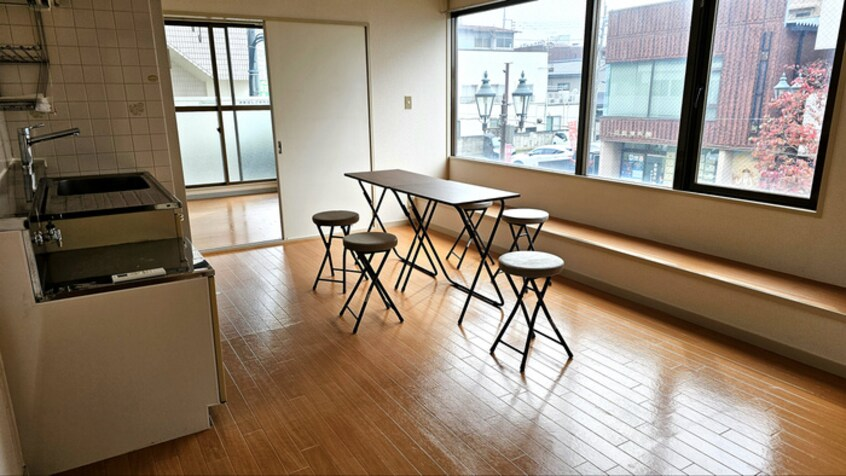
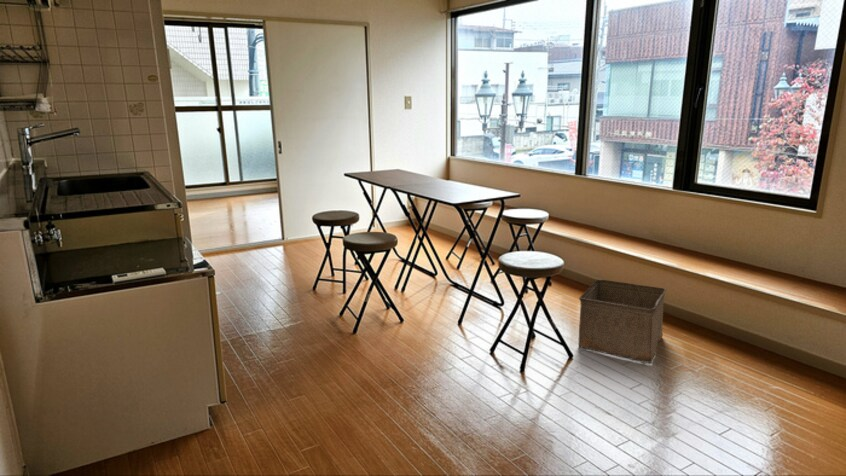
+ storage bin [577,279,667,364]
